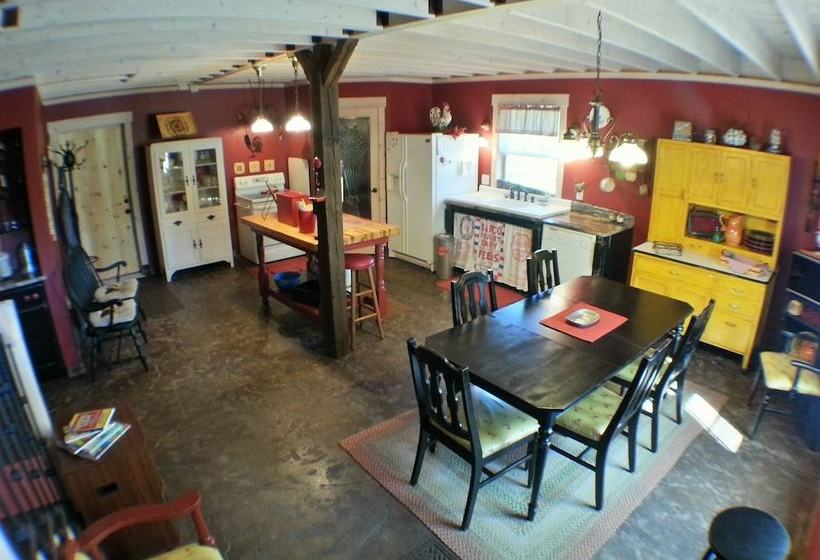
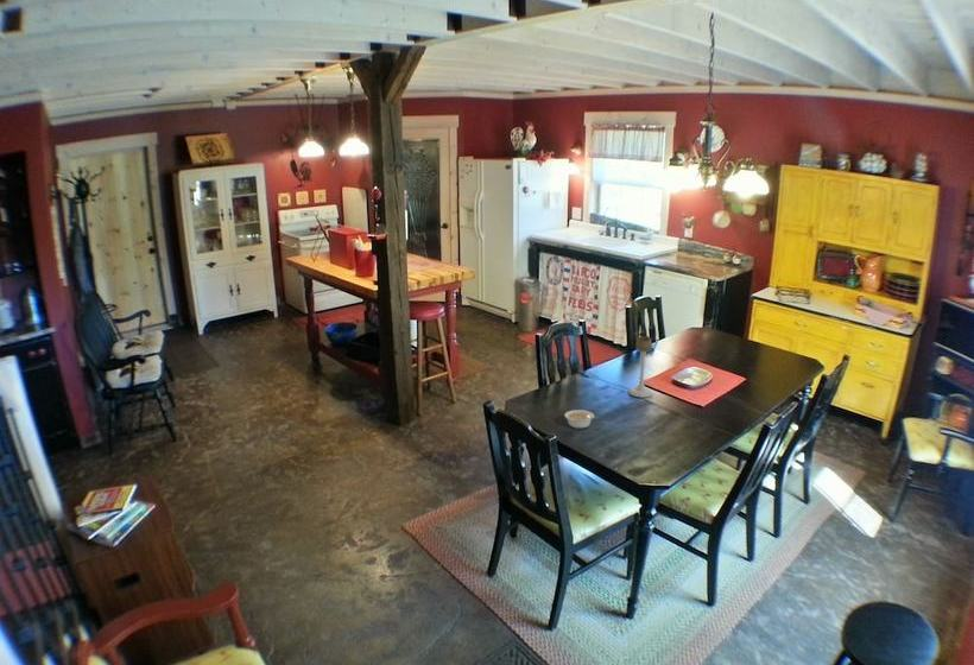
+ legume [563,408,599,430]
+ candle holder [628,335,654,399]
